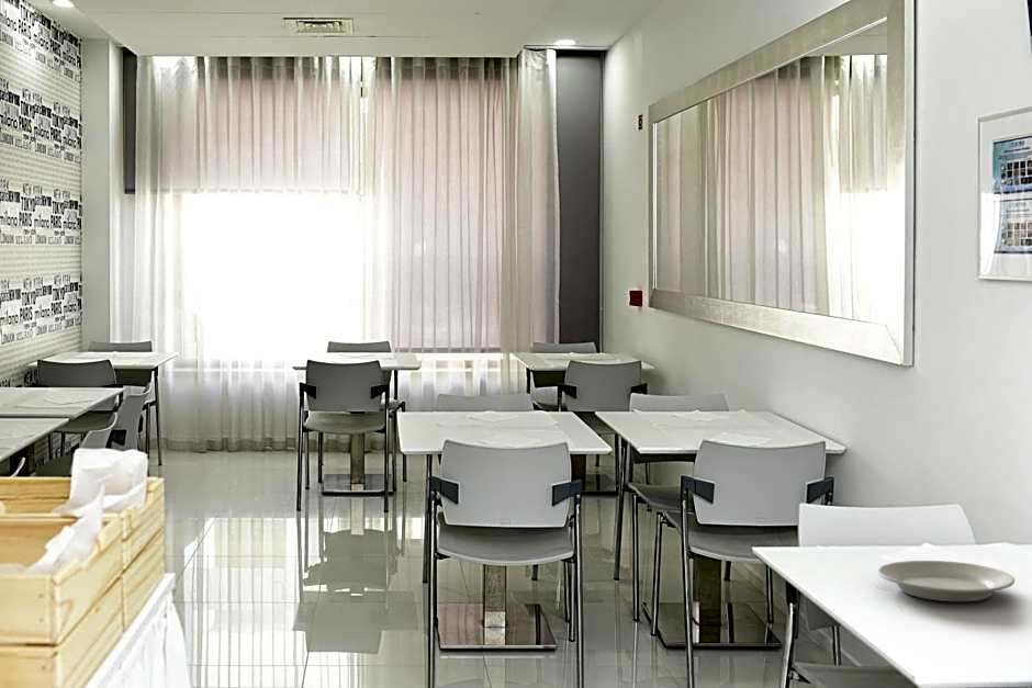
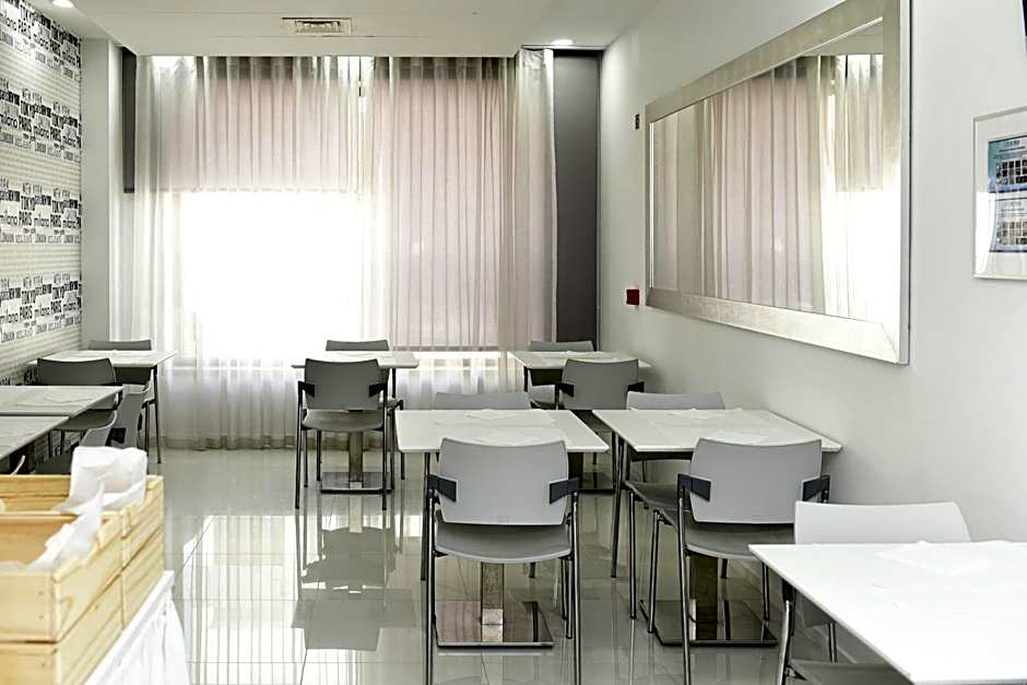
- plate [876,560,1016,602]
